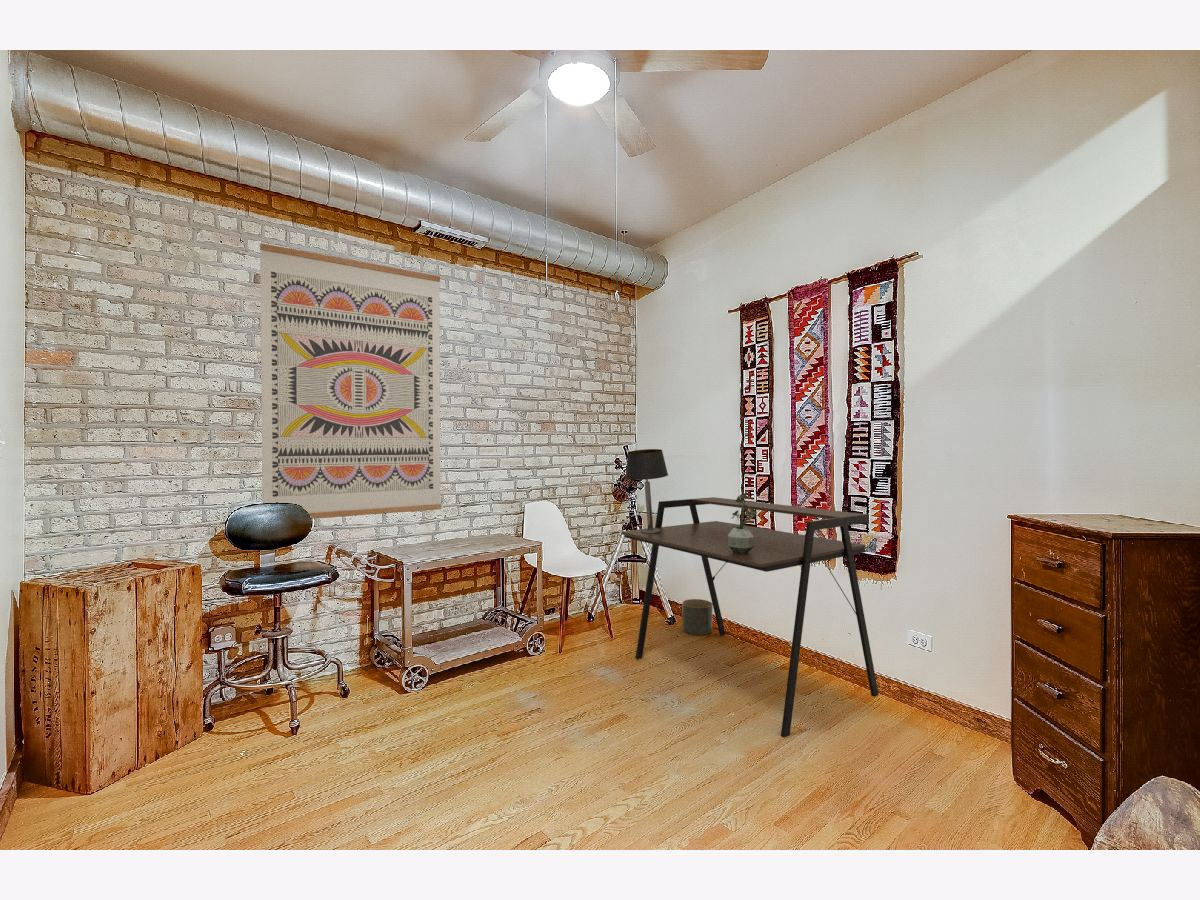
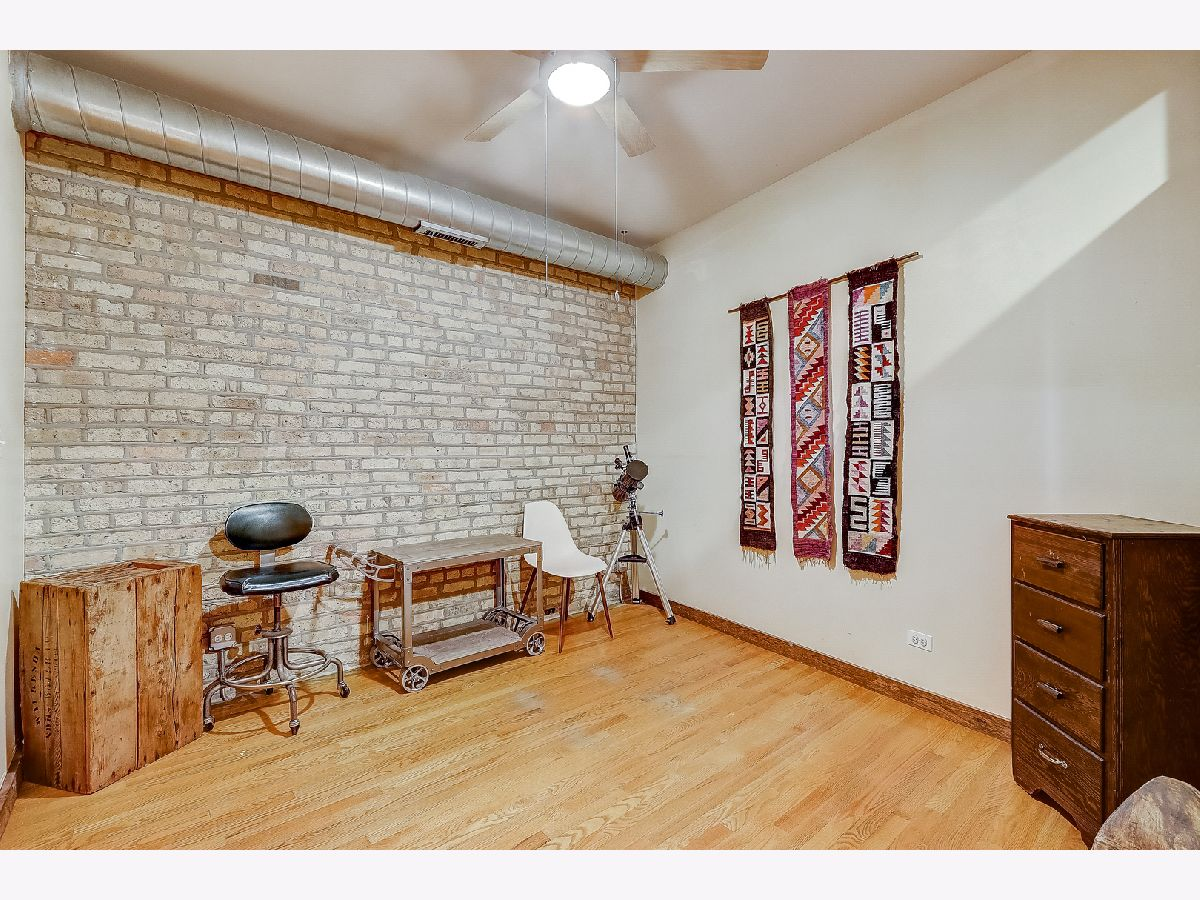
- table lamp [624,448,669,534]
- planter [681,598,714,636]
- wall art [259,242,442,520]
- potted plant [728,492,760,554]
- desk [620,496,880,739]
